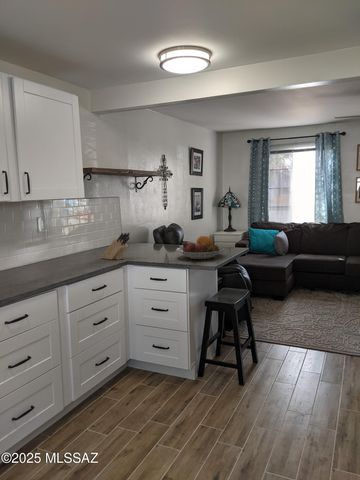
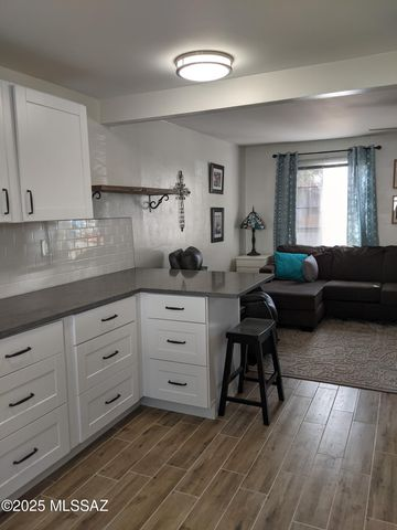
- fruit bowl [175,235,226,260]
- knife block [100,231,131,261]
